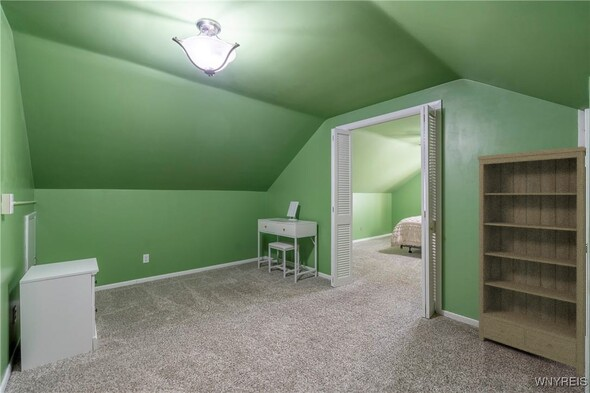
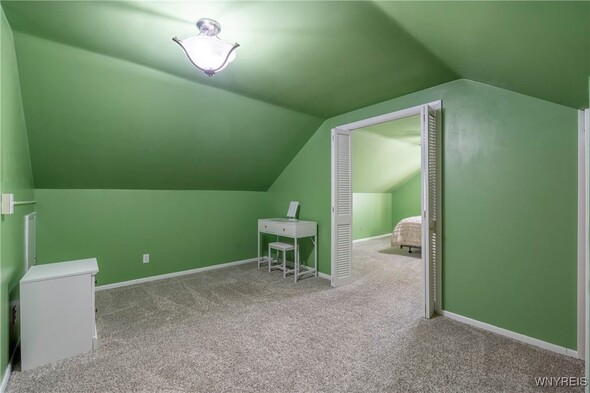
- bookshelf [477,145,588,376]
